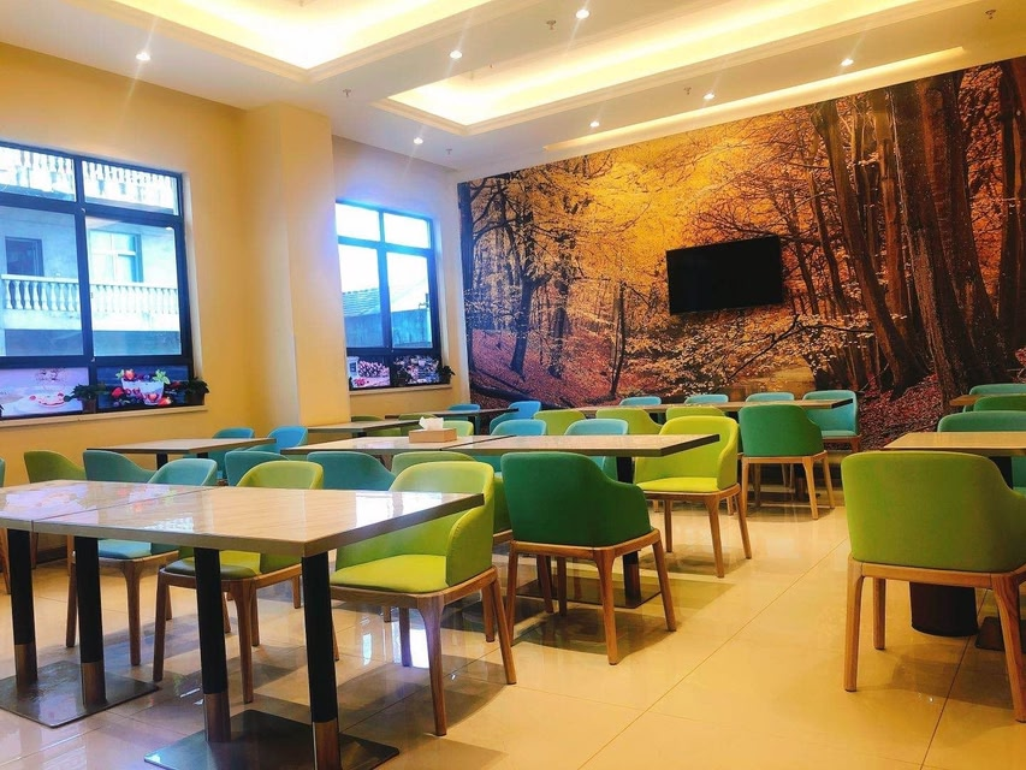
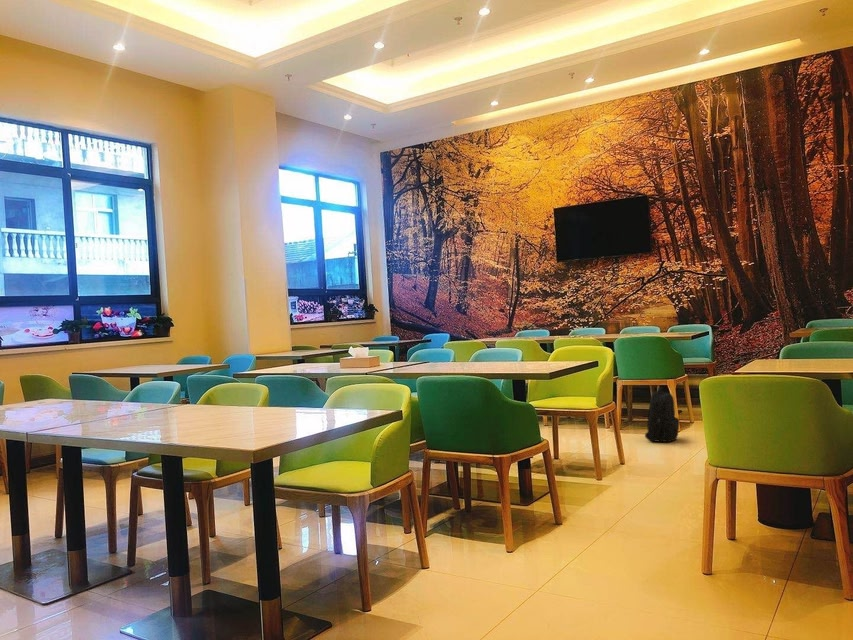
+ backpack [644,386,680,443]
